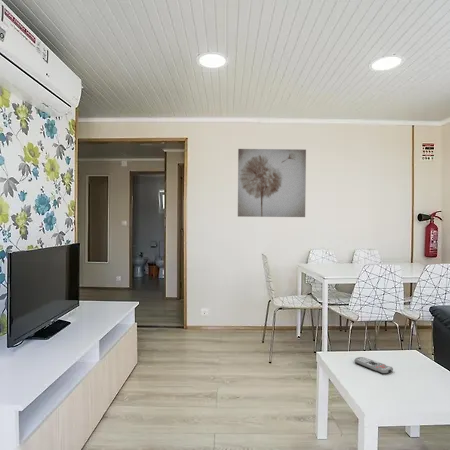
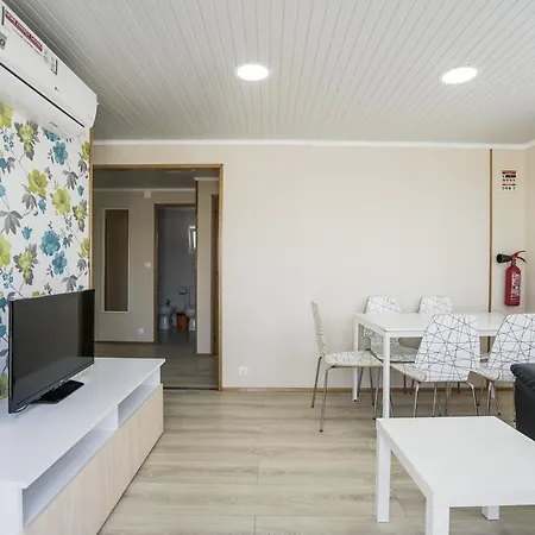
- remote control [354,356,394,375]
- wall art [237,148,307,218]
